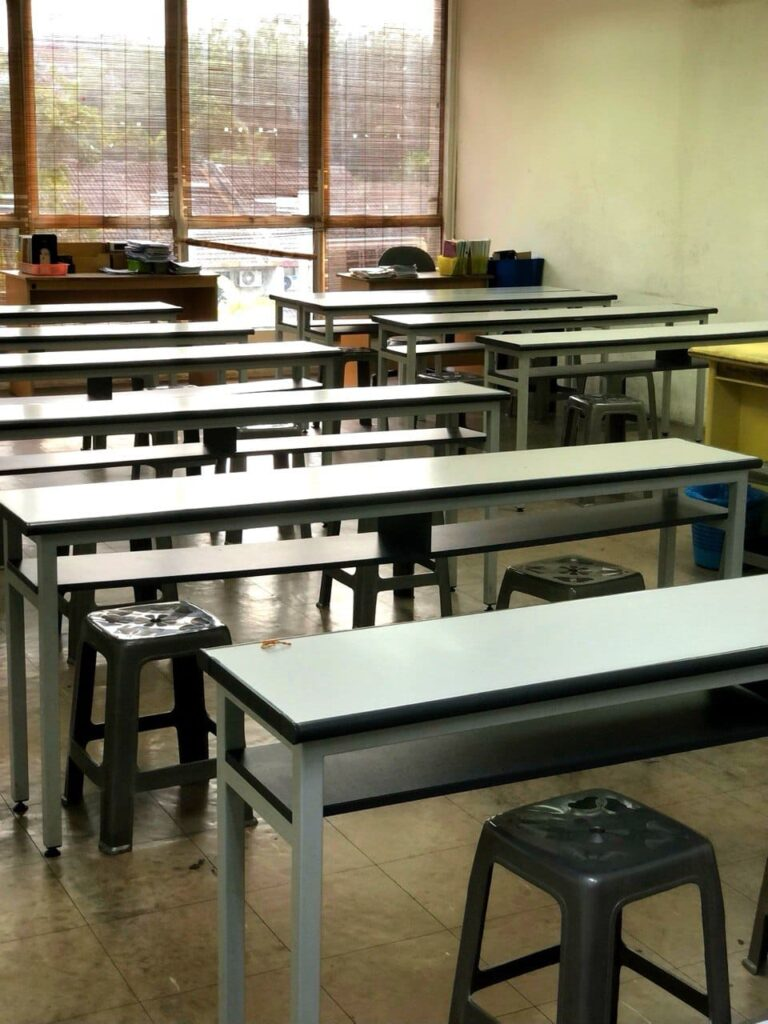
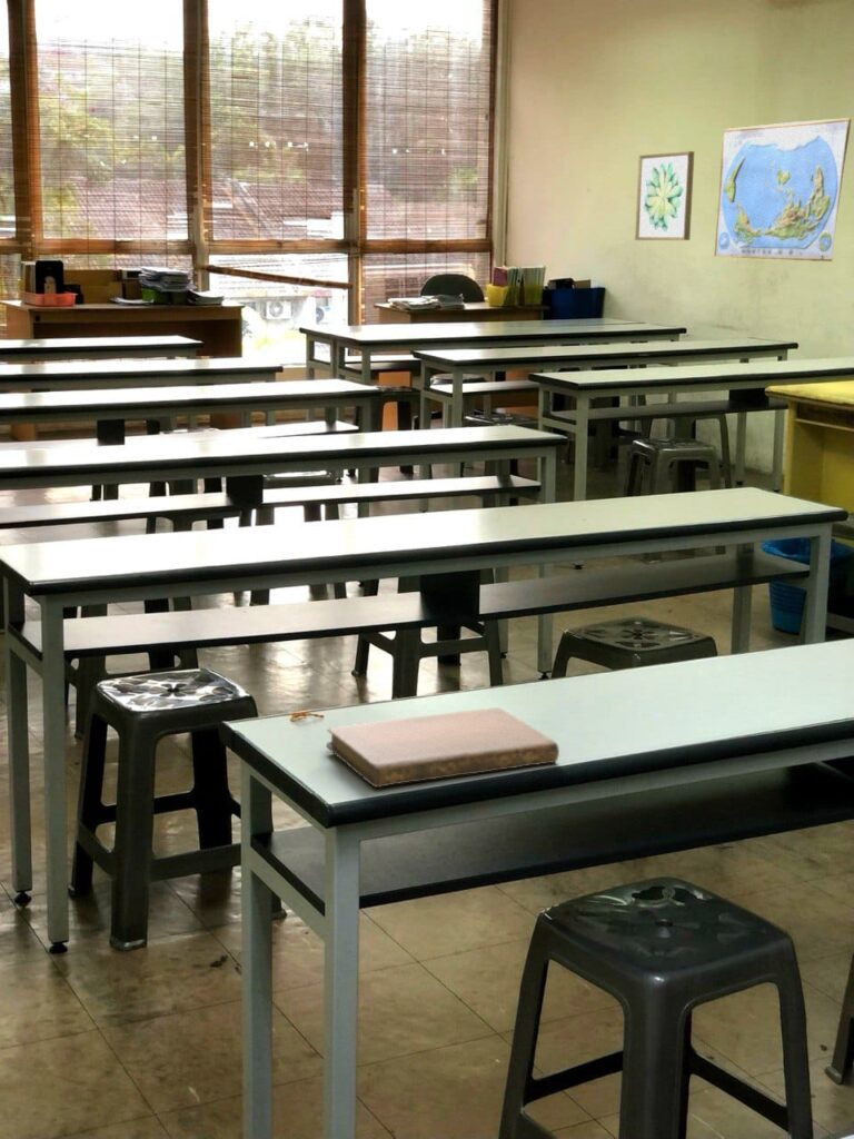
+ notebook [326,706,560,789]
+ world map [713,117,853,263]
+ wall art [634,150,695,241]
